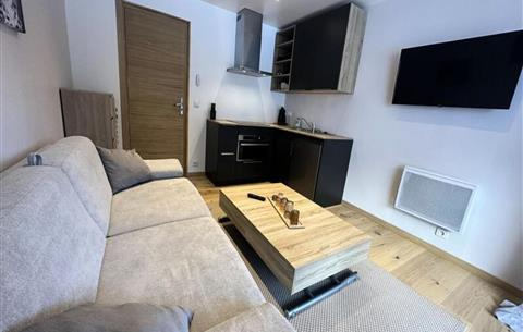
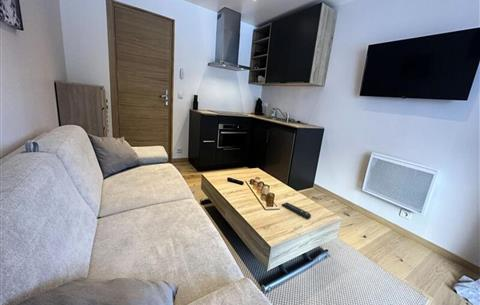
+ remote control [281,202,312,220]
